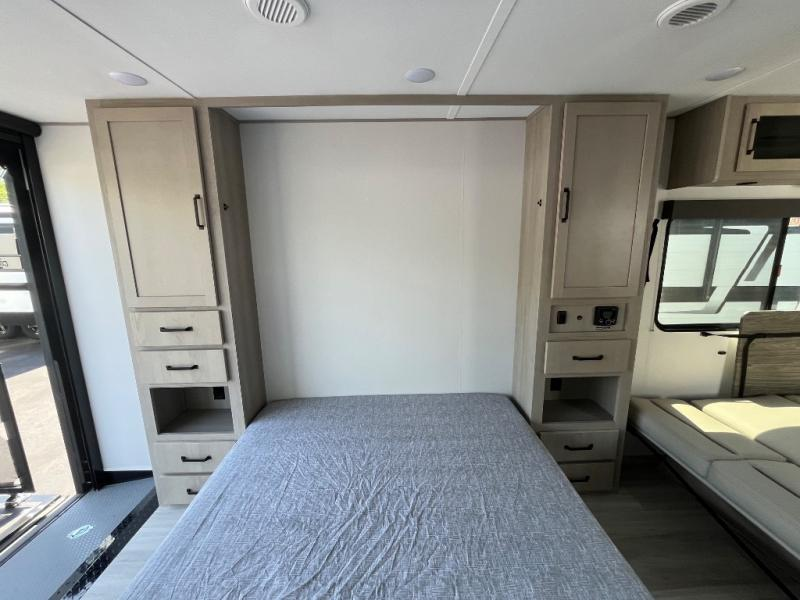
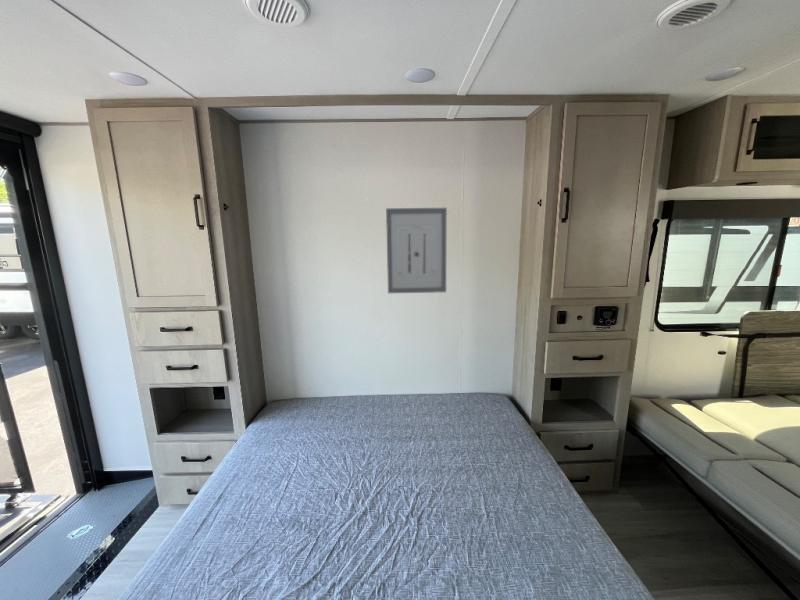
+ wall art [385,207,448,294]
